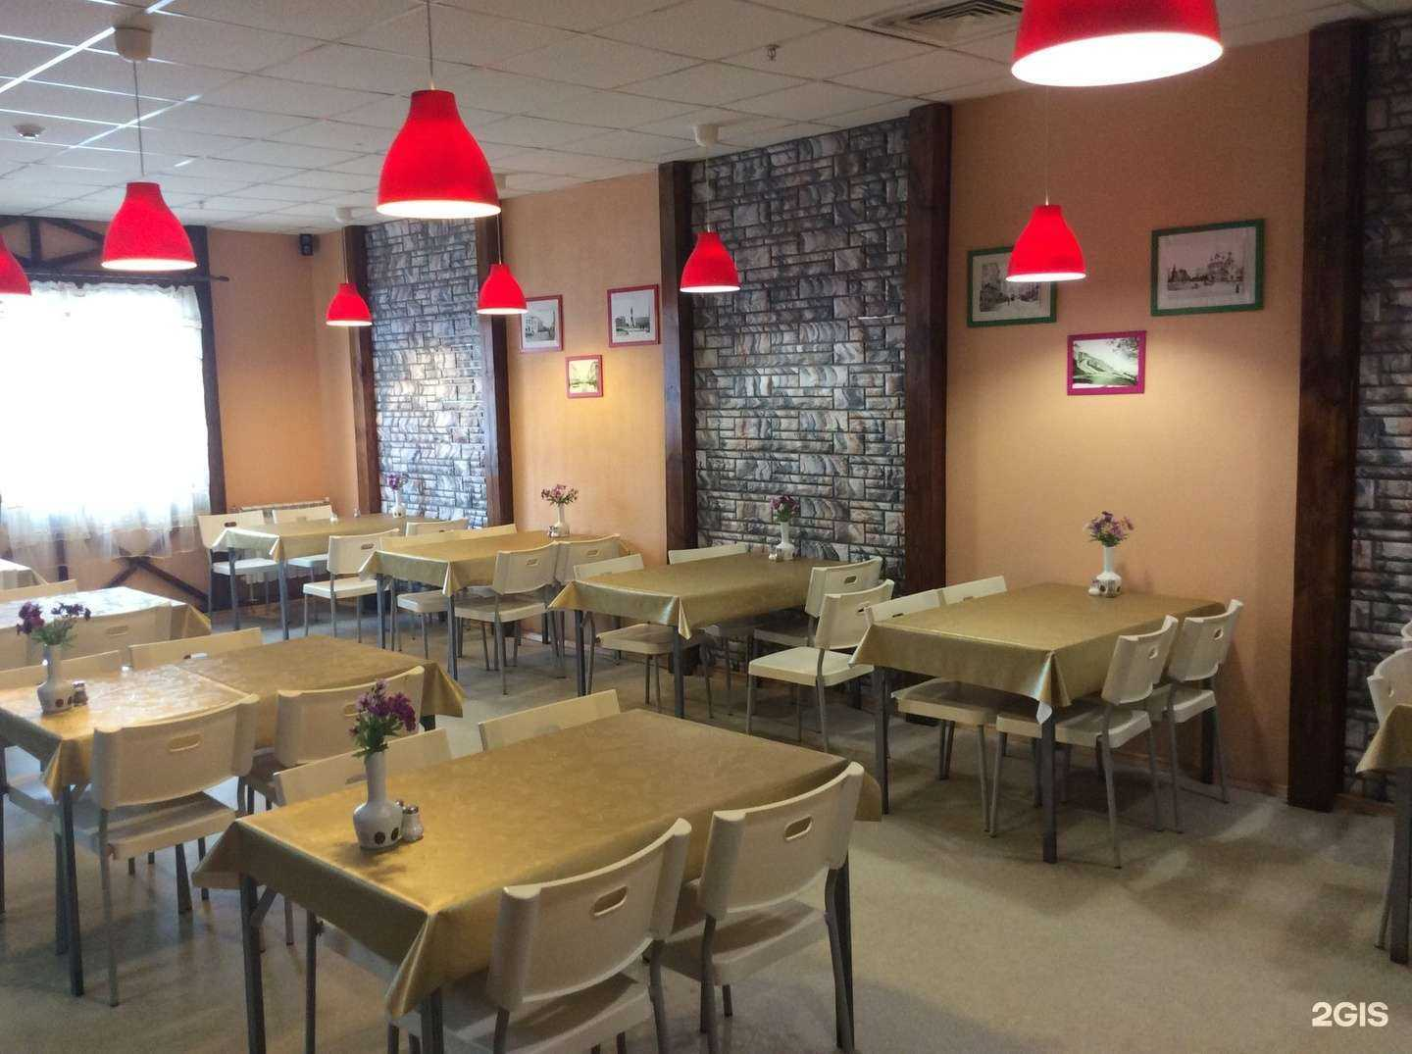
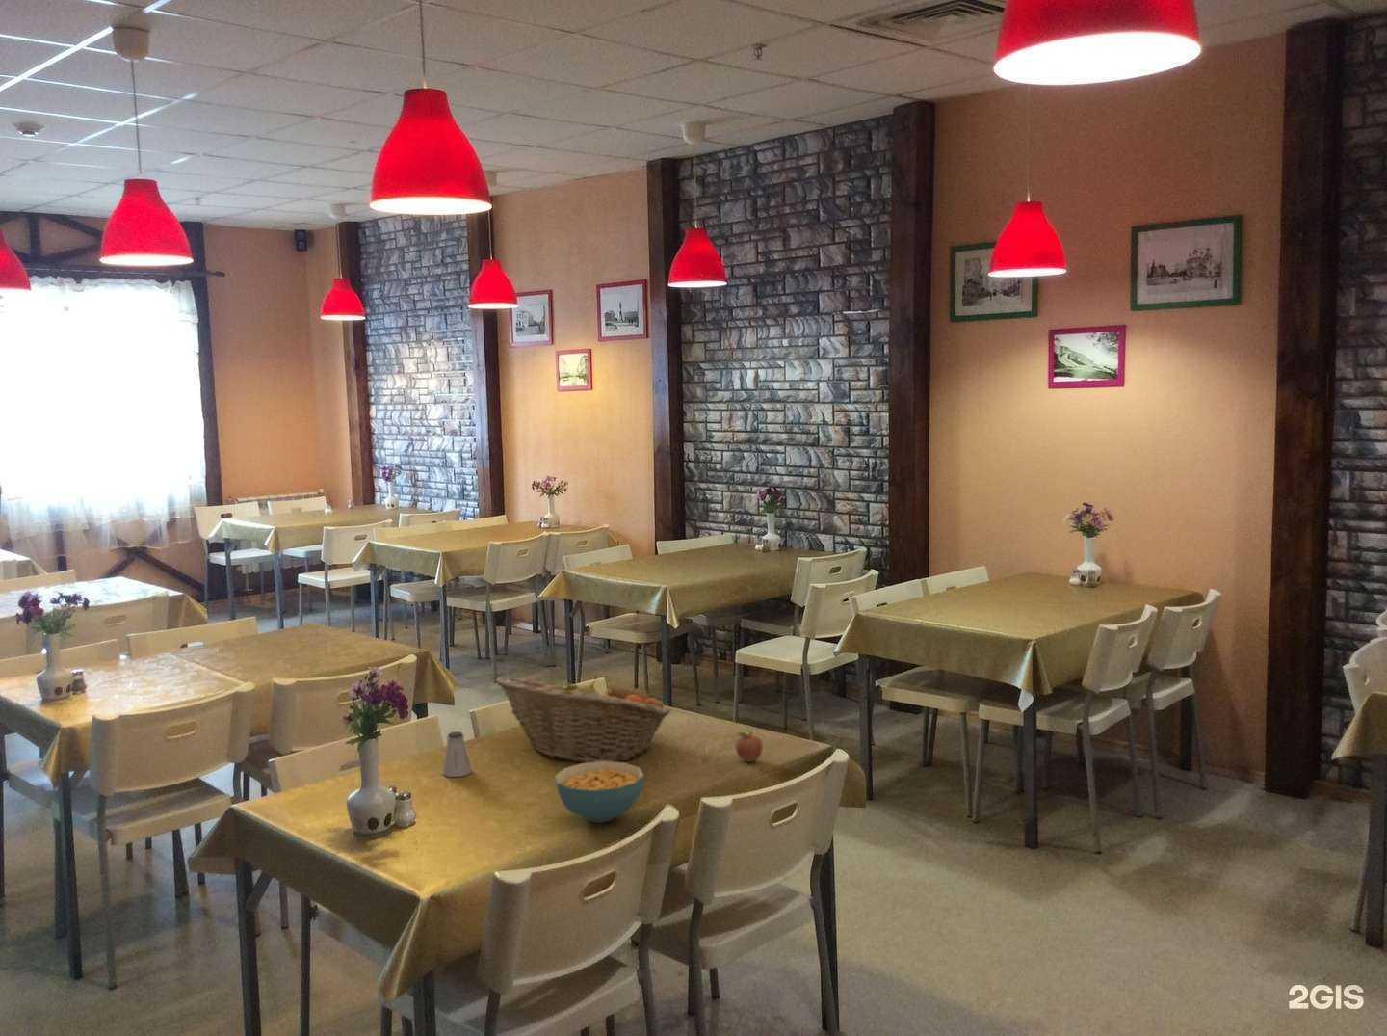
+ fruit [735,729,764,763]
+ saltshaker [442,730,473,778]
+ fruit basket [494,675,673,763]
+ cereal bowl [554,762,645,824]
